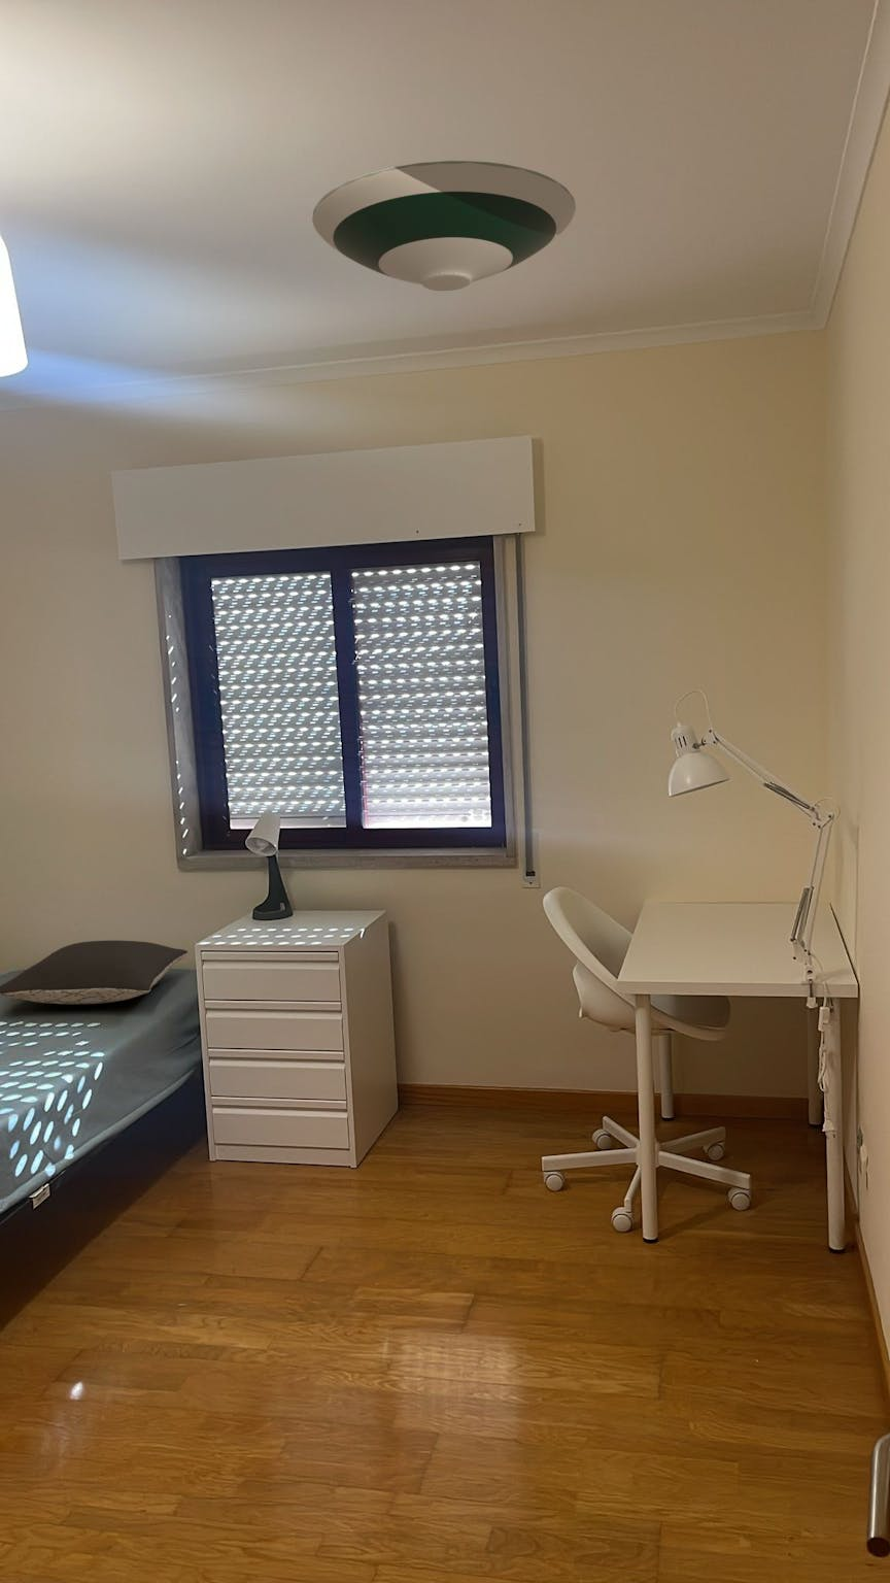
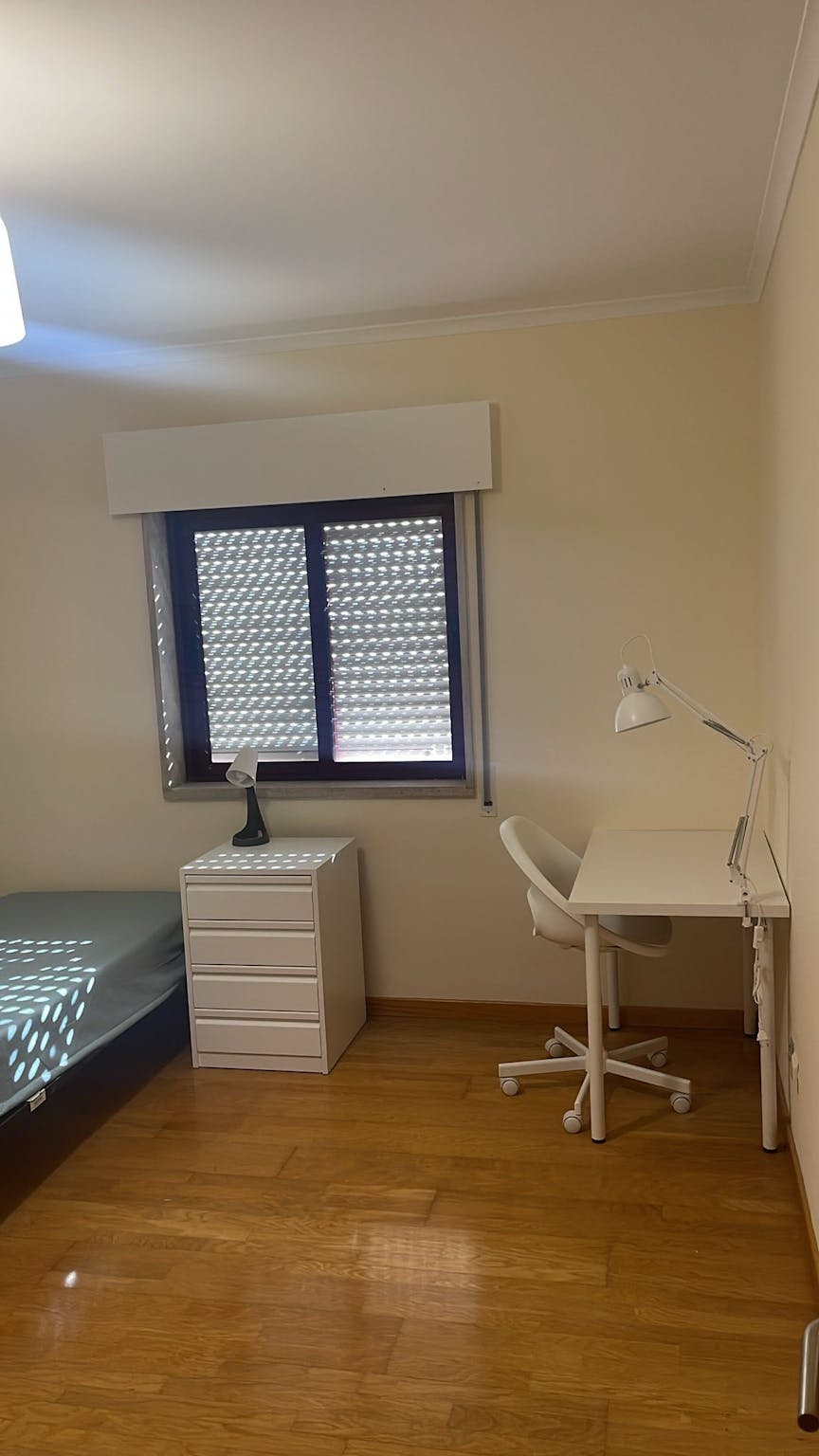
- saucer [311,160,577,291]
- pillow [0,940,188,1005]
